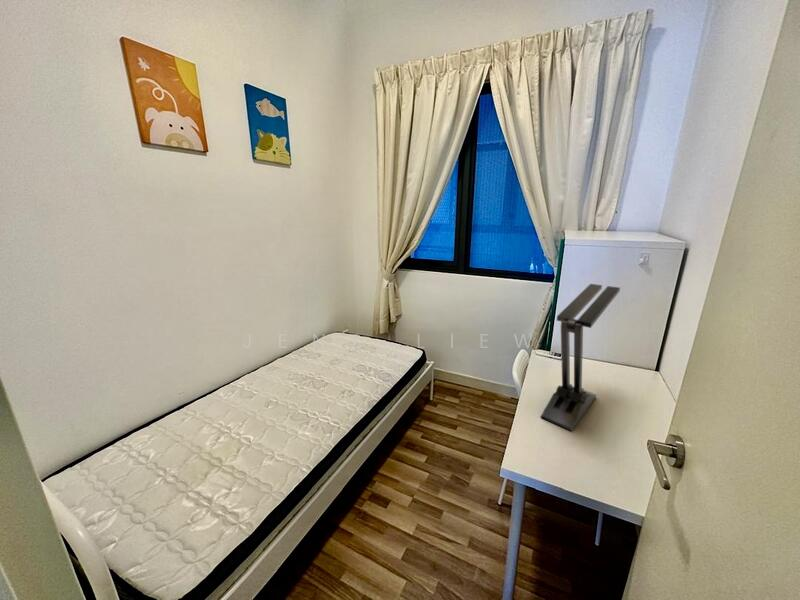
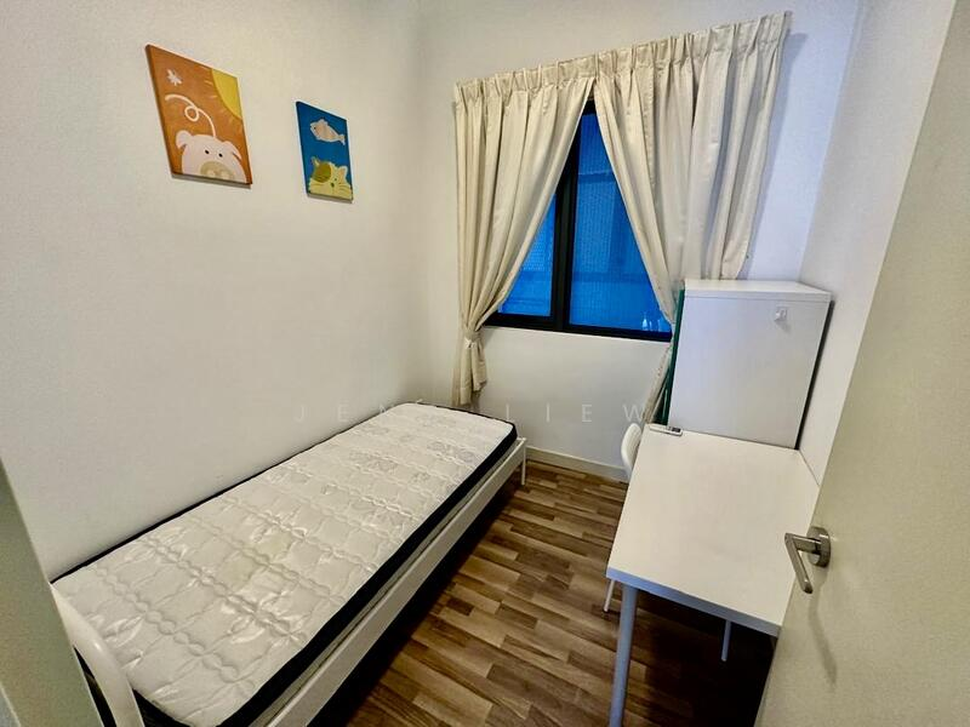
- desk lamp [540,283,621,432]
